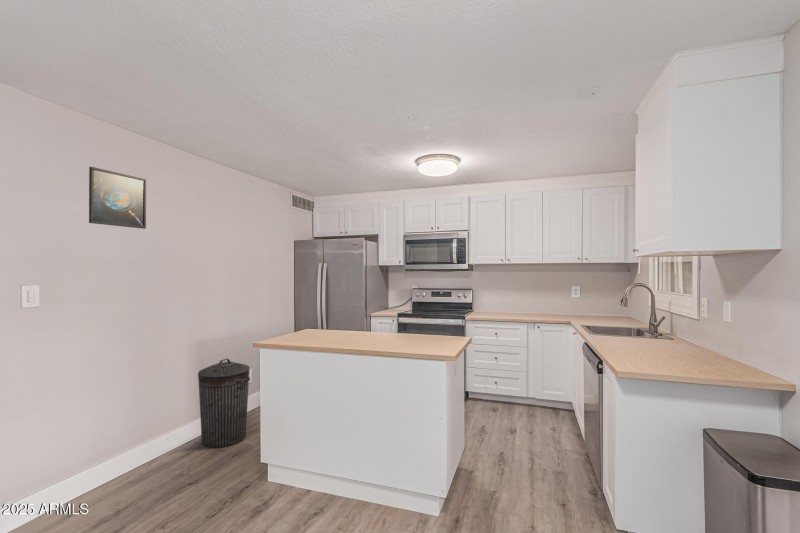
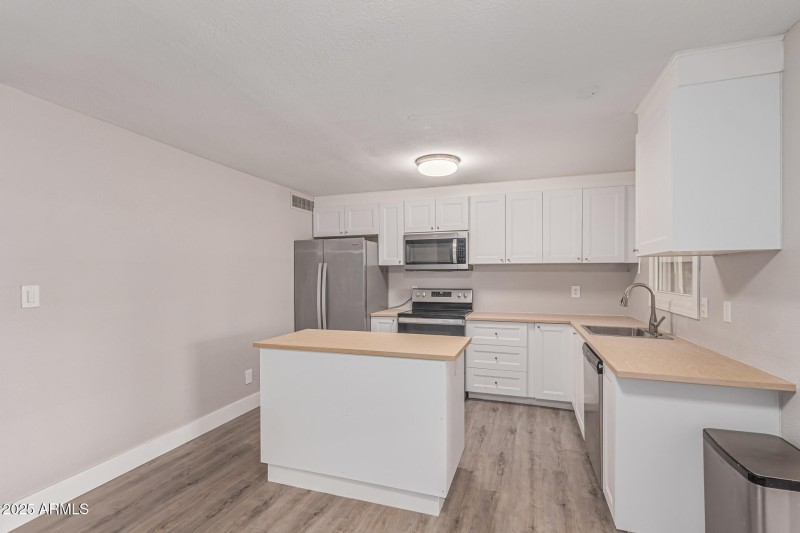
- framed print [88,166,147,230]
- trash can [197,358,251,449]
